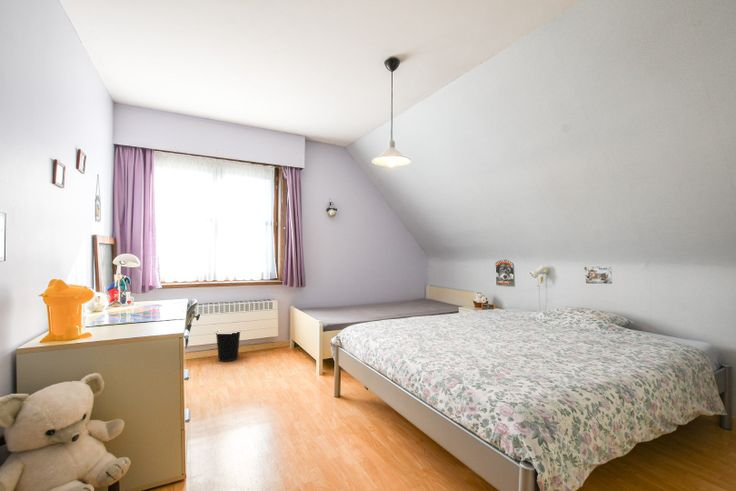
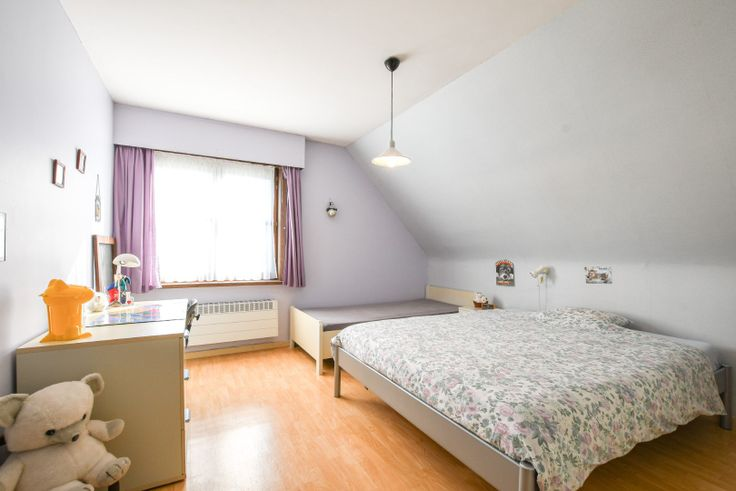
- wastebasket [215,331,241,362]
